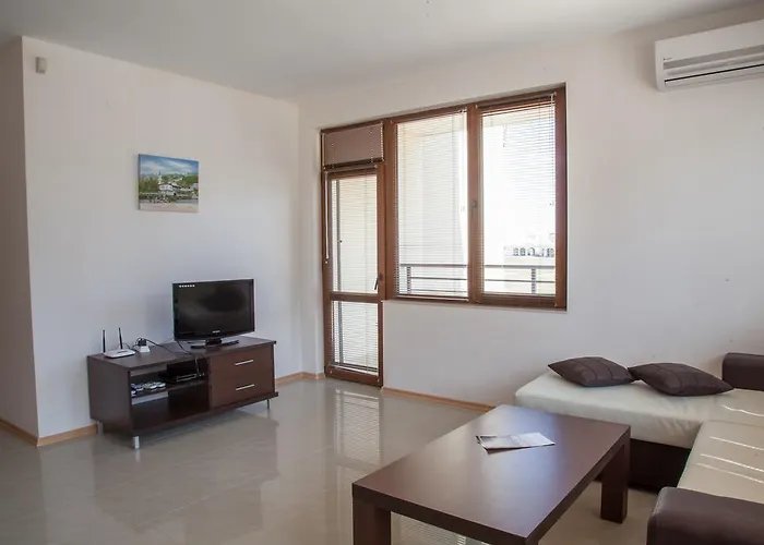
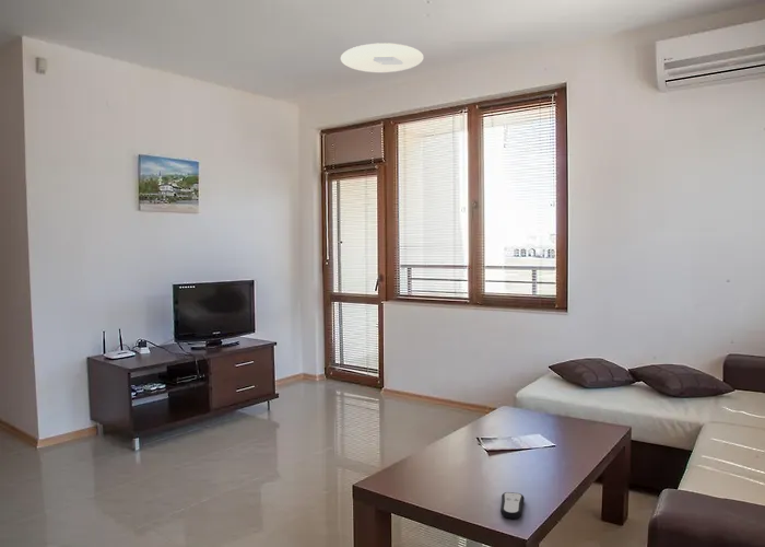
+ remote control [499,491,526,520]
+ ceiling light [340,42,425,73]
